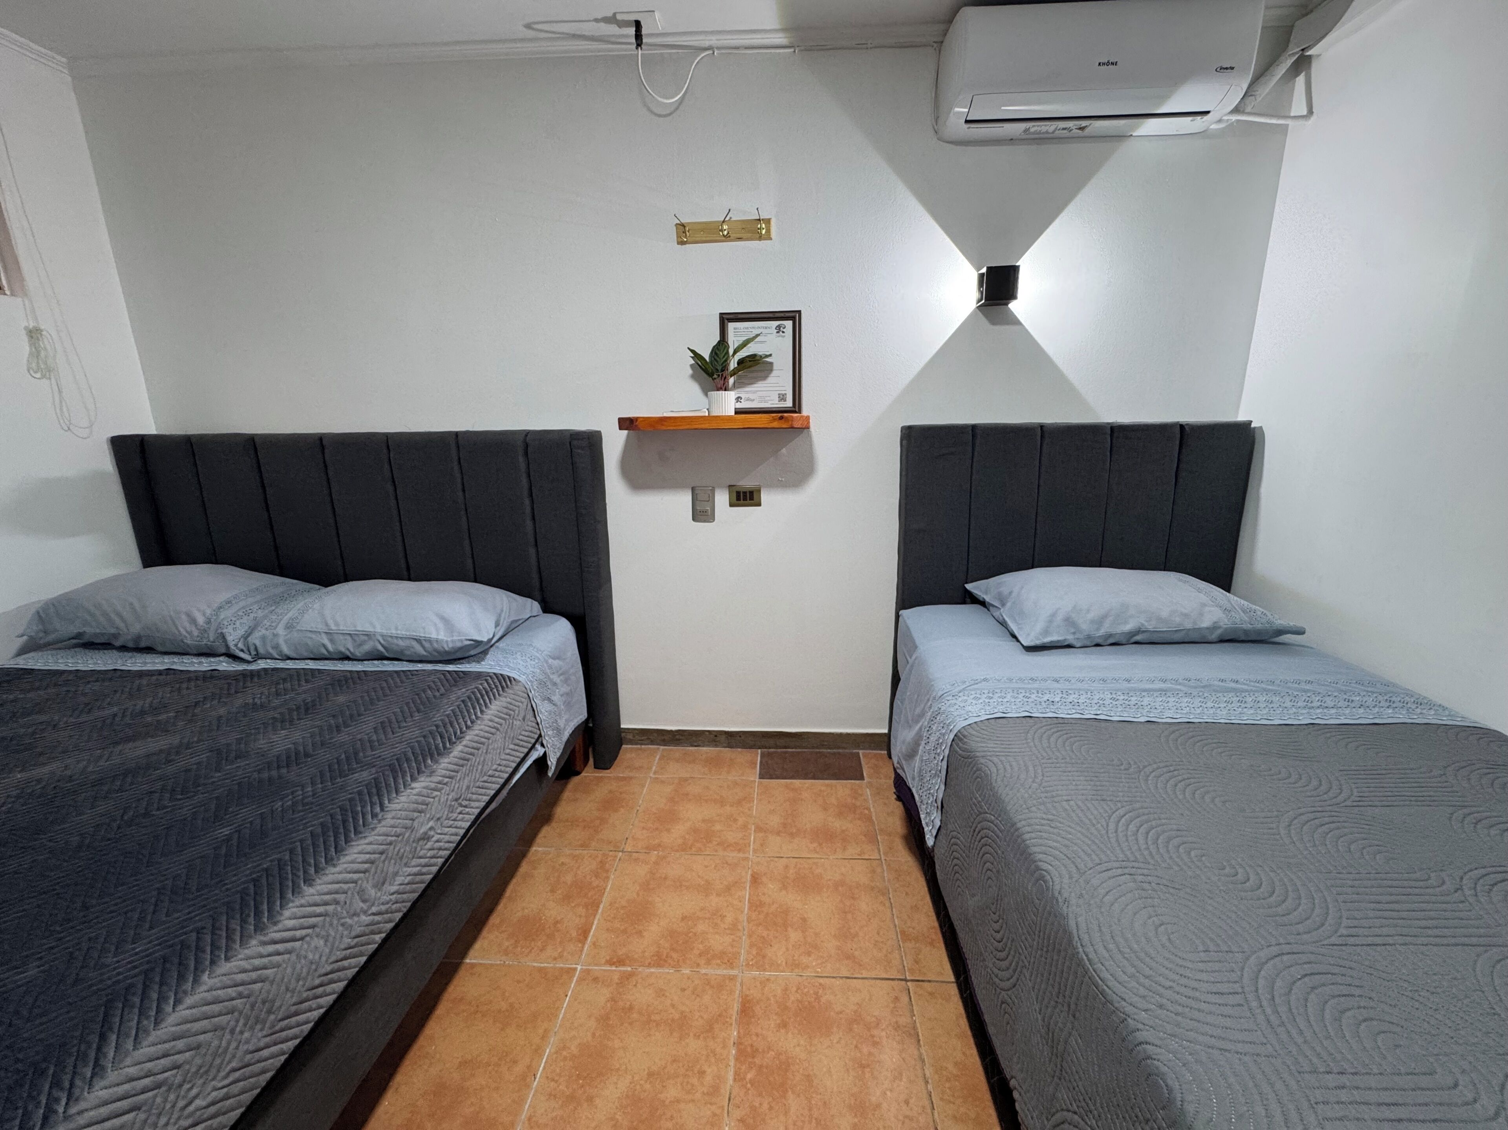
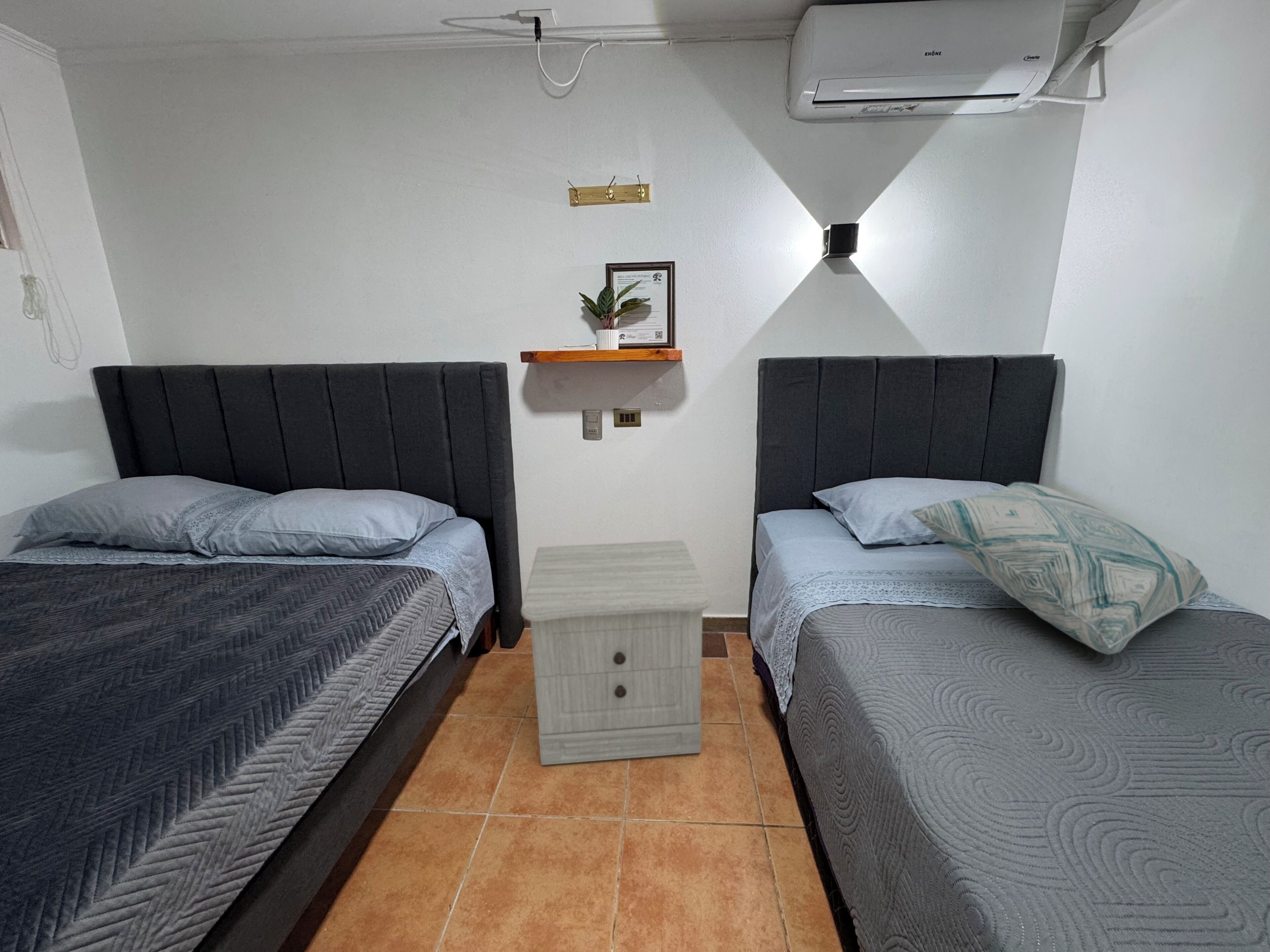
+ decorative pillow [908,482,1209,655]
+ nightstand [521,540,711,766]
